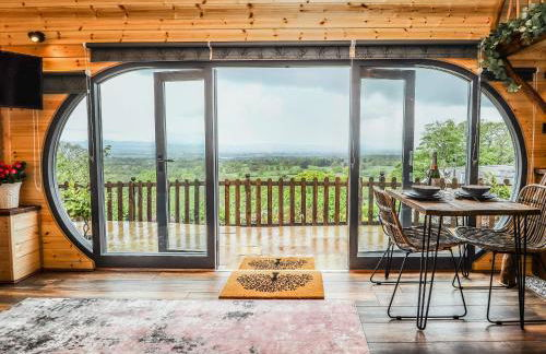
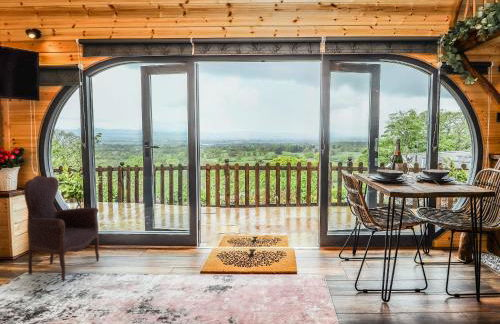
+ armchair [23,175,100,283]
